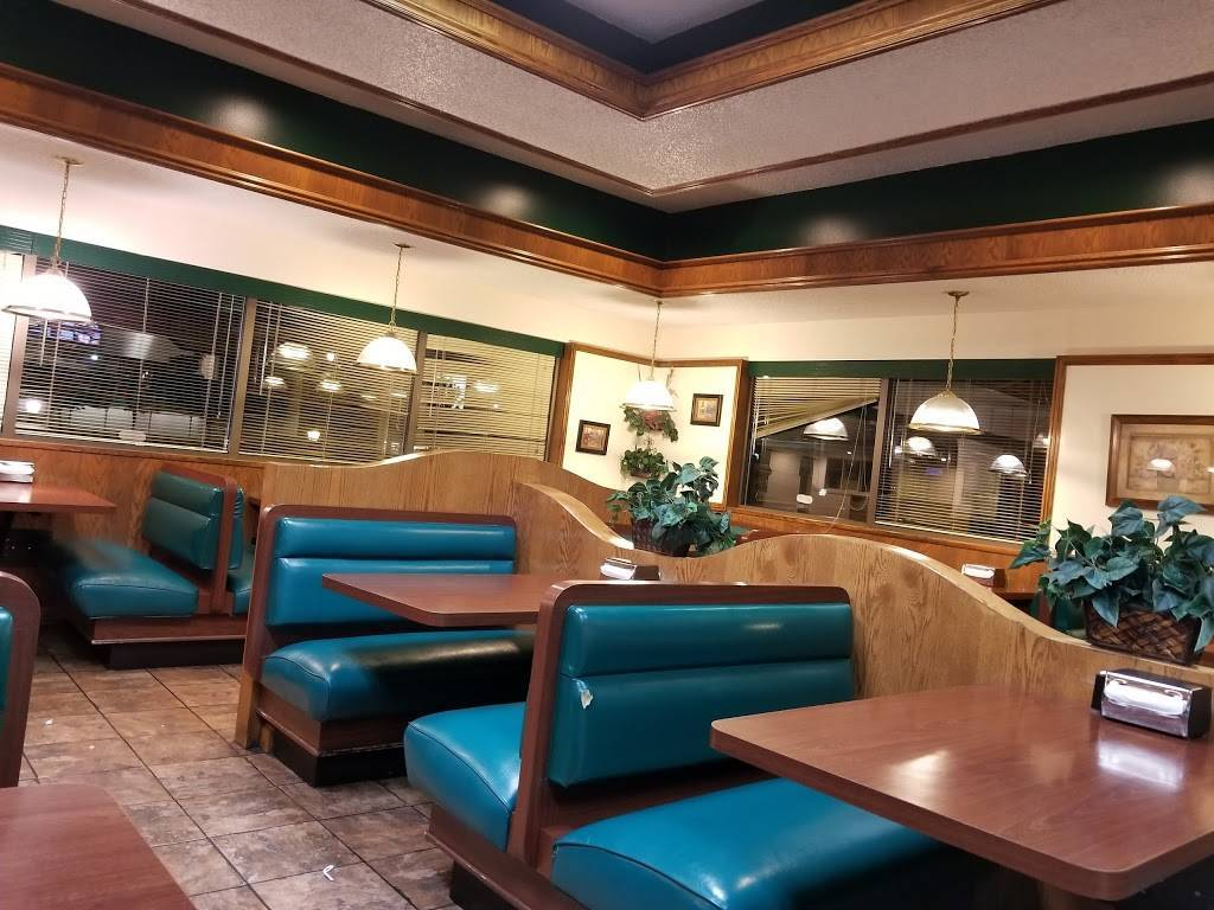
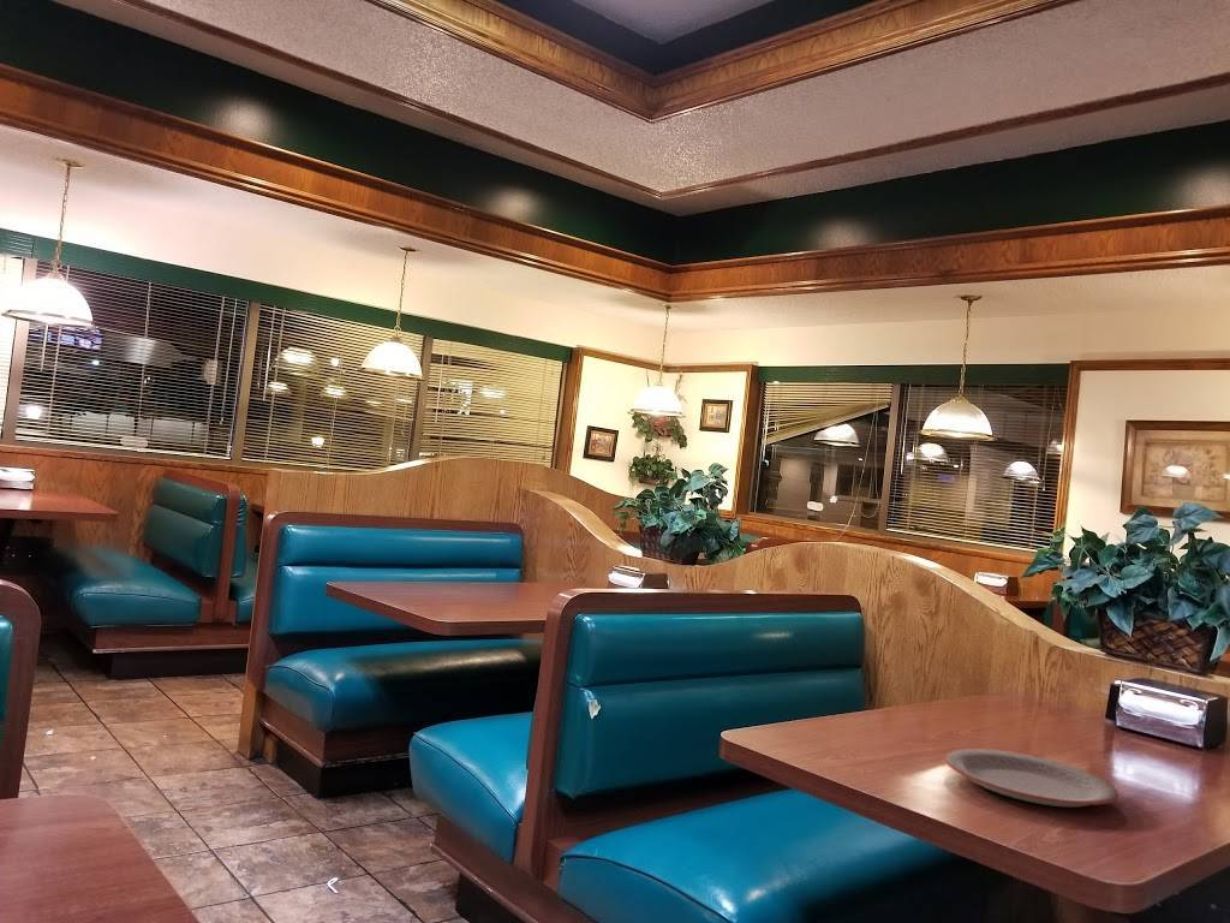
+ plate [944,748,1119,808]
